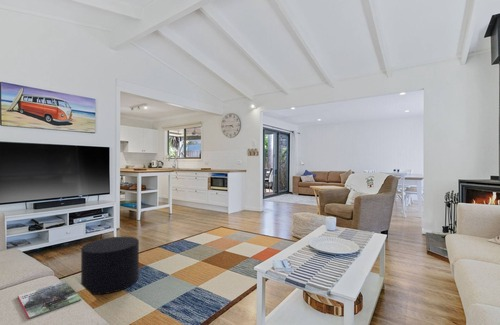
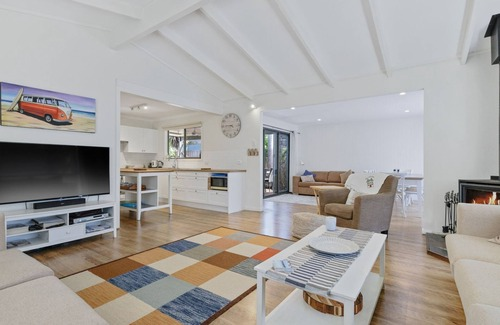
- stool [80,236,140,296]
- magazine [17,280,83,319]
